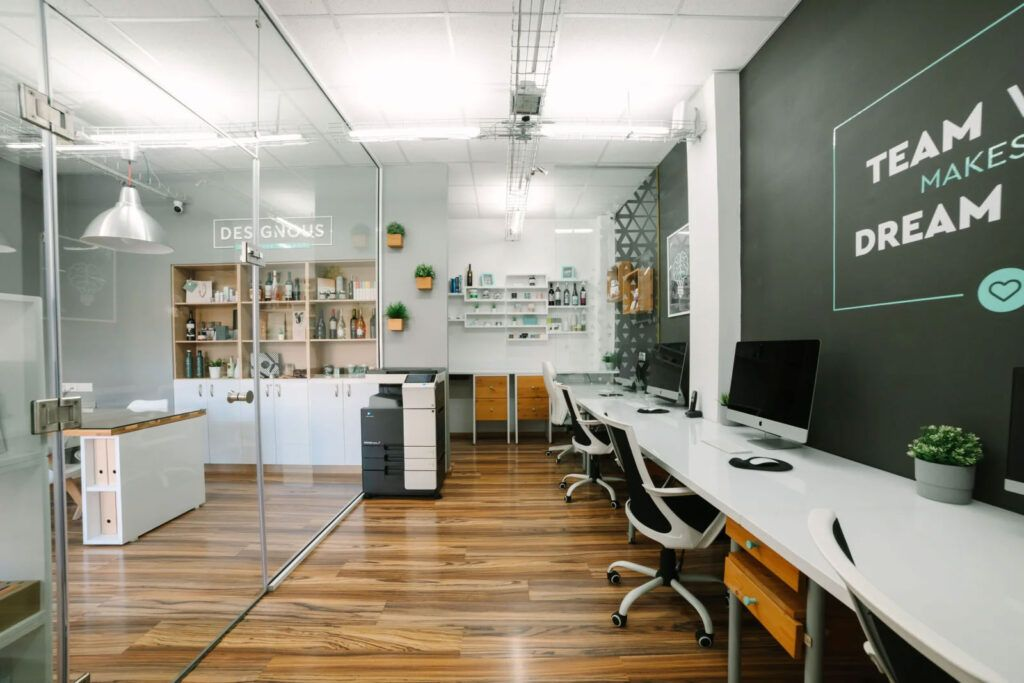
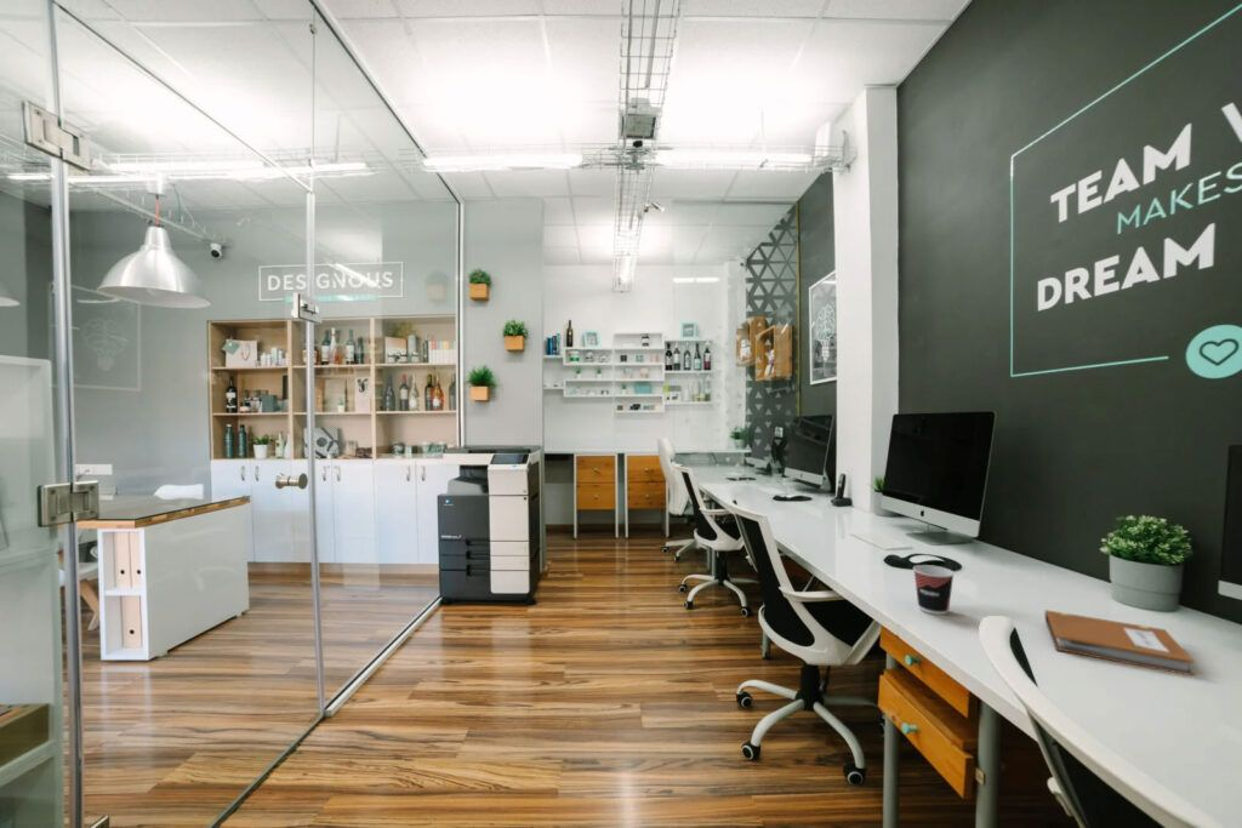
+ cup [912,564,956,616]
+ notebook [1044,609,1196,676]
